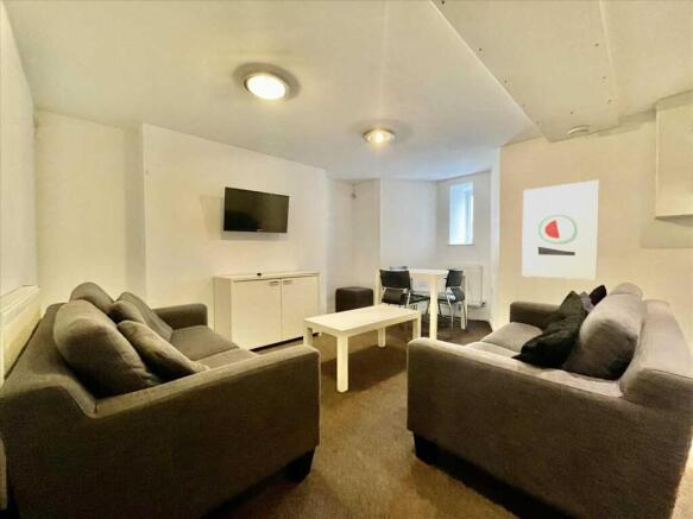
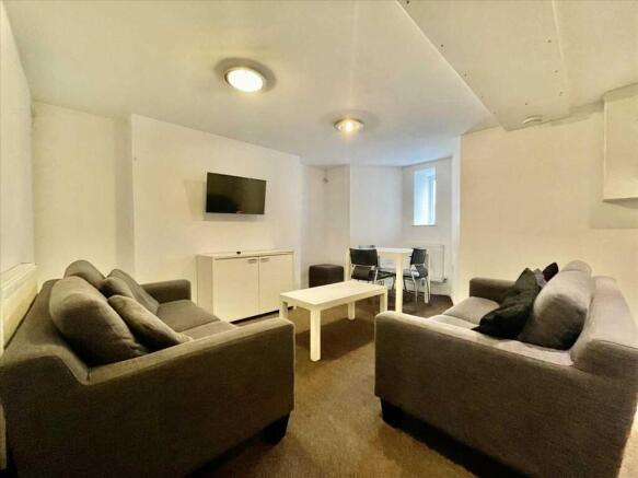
- wall art [521,179,600,281]
